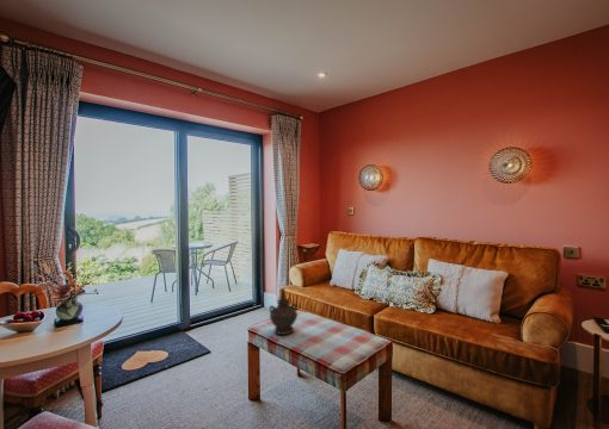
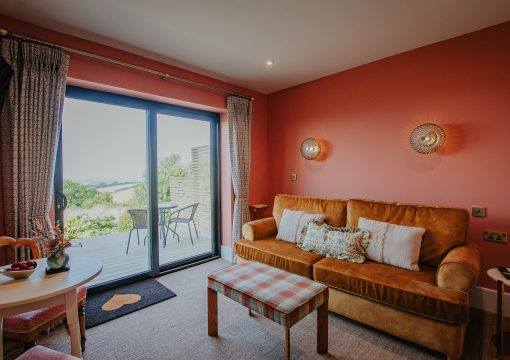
- ceremonial vessel [267,287,299,336]
